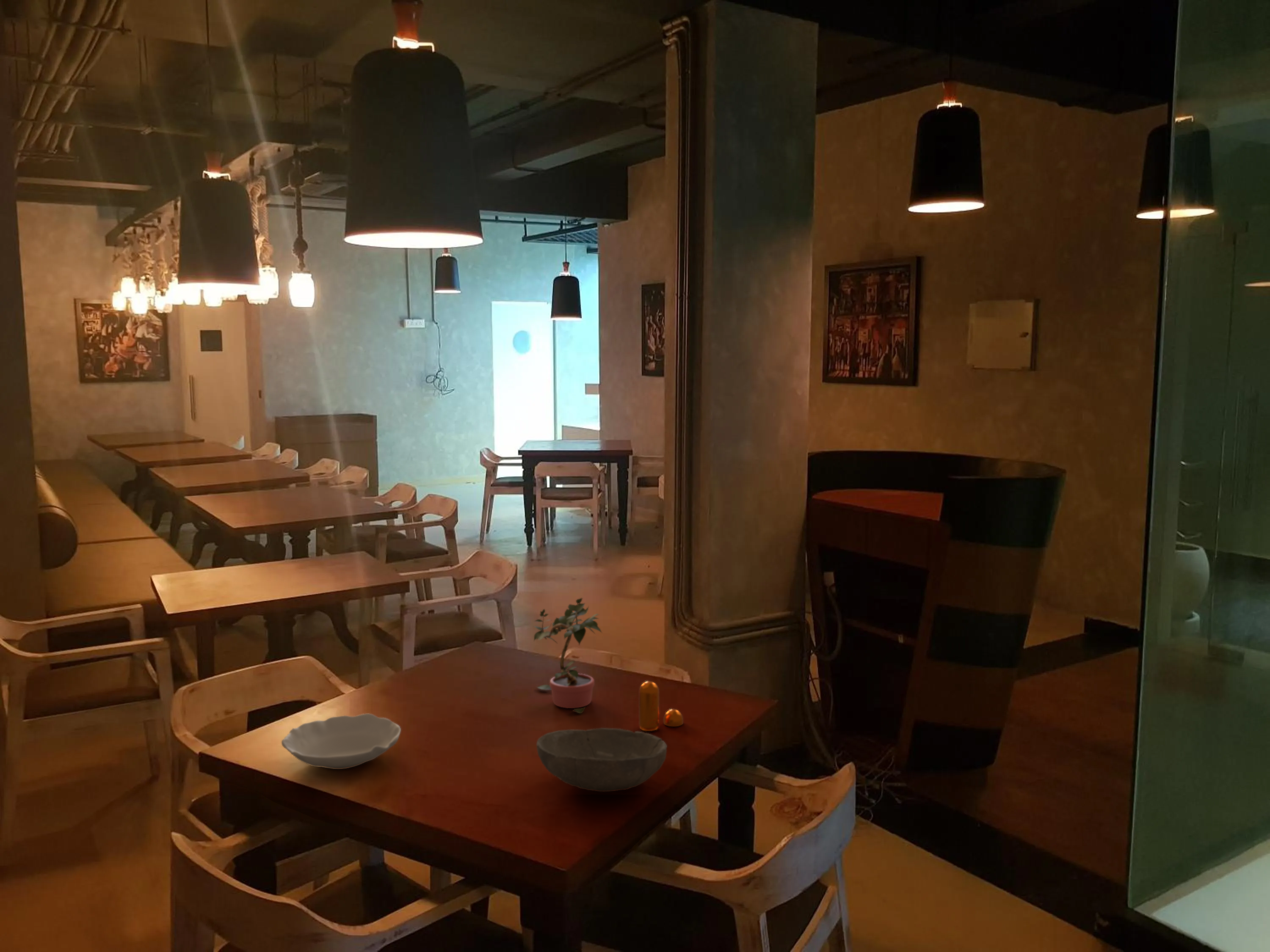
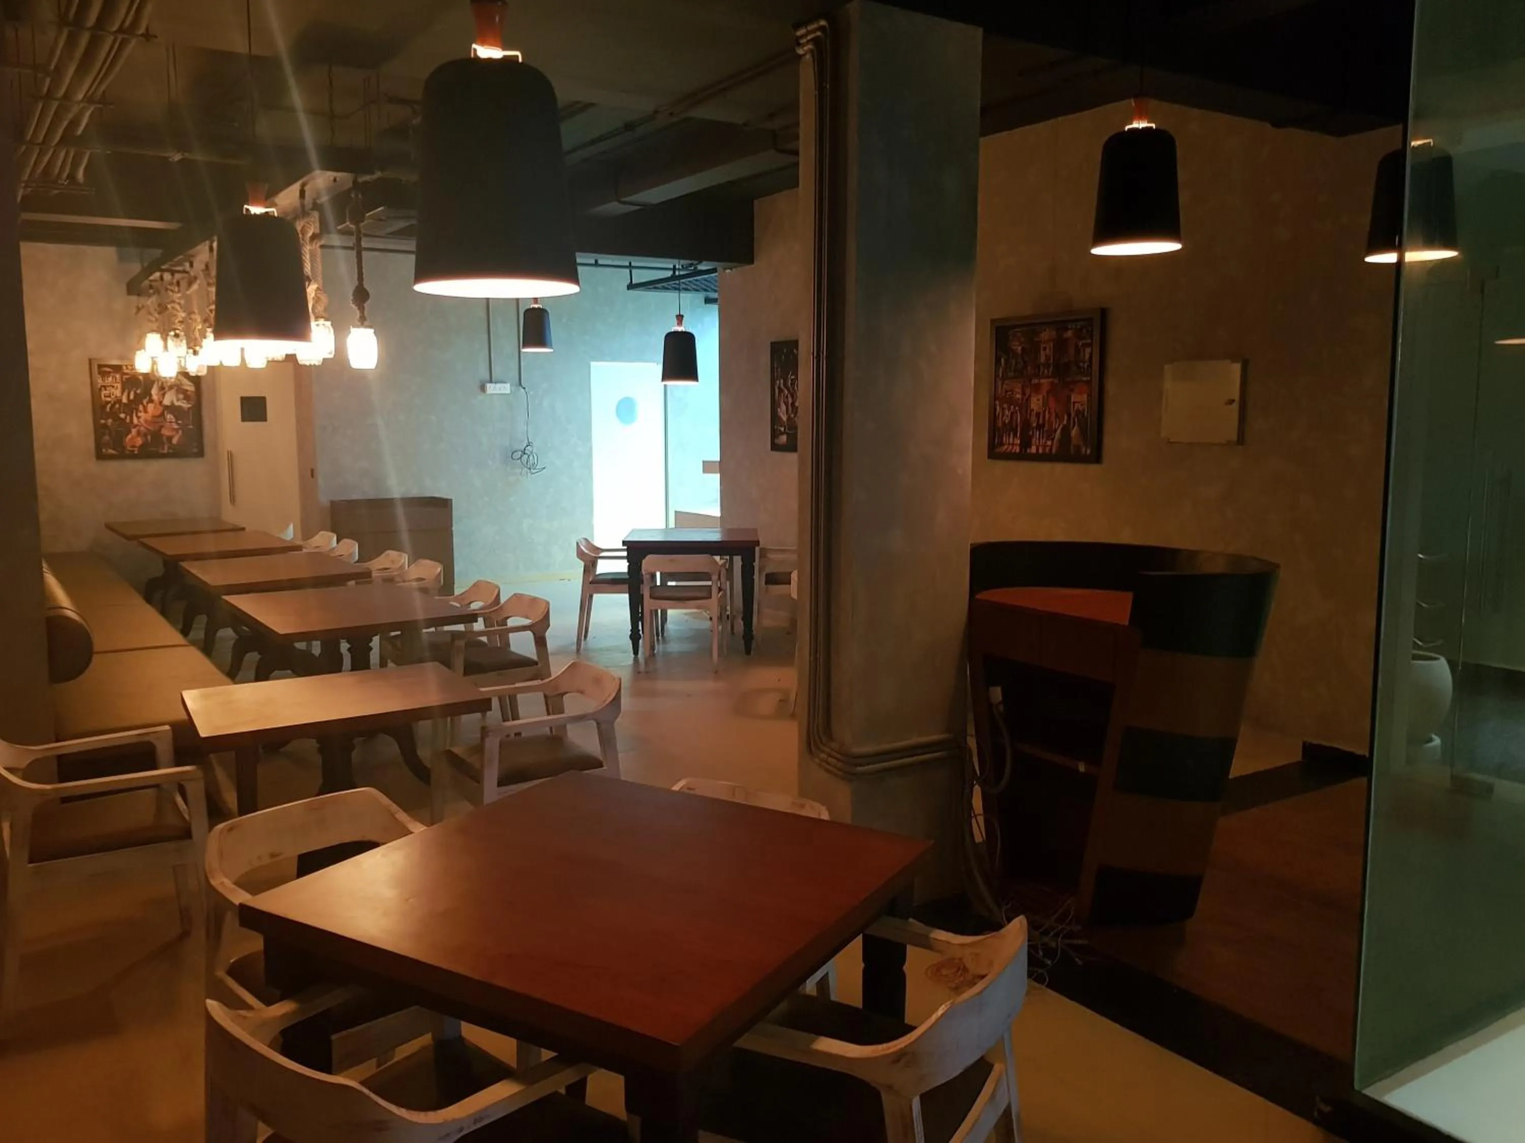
- bowl [536,727,668,792]
- bowl [281,713,401,770]
- potted plant [533,597,603,714]
- pepper shaker [639,681,684,732]
